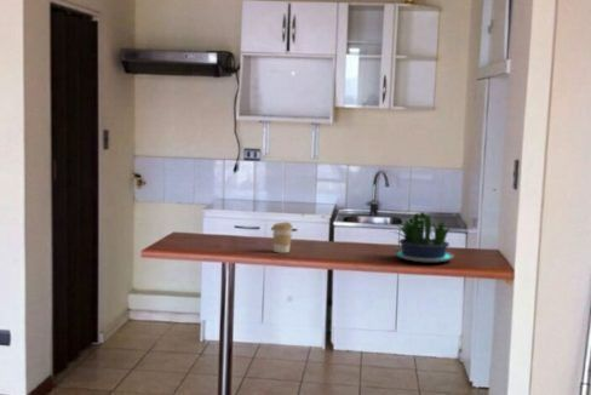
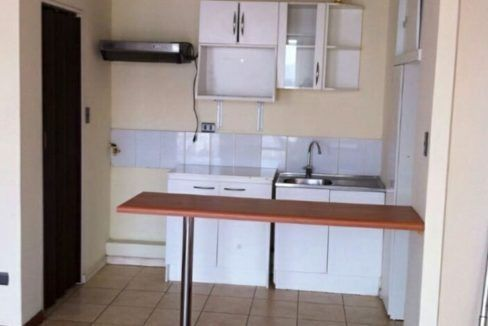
- coffee cup [271,222,294,254]
- potted plant [390,211,454,263]
